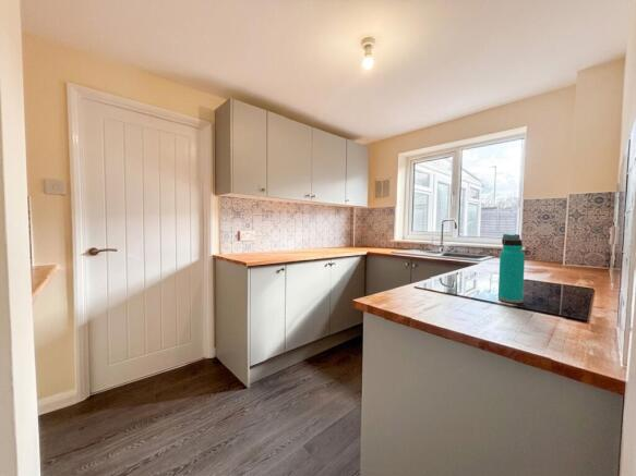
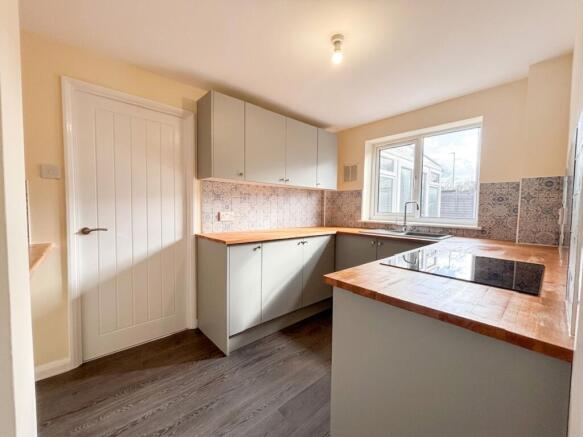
- water bottle [497,233,526,304]
